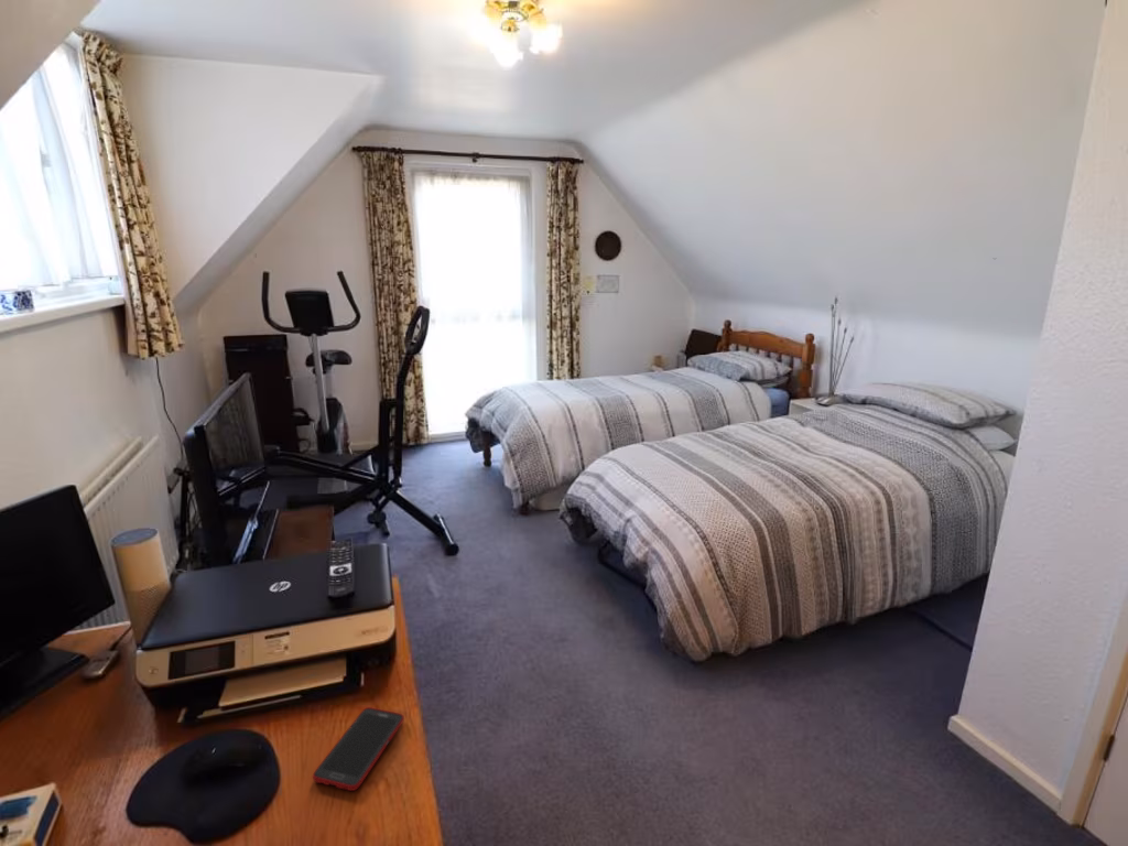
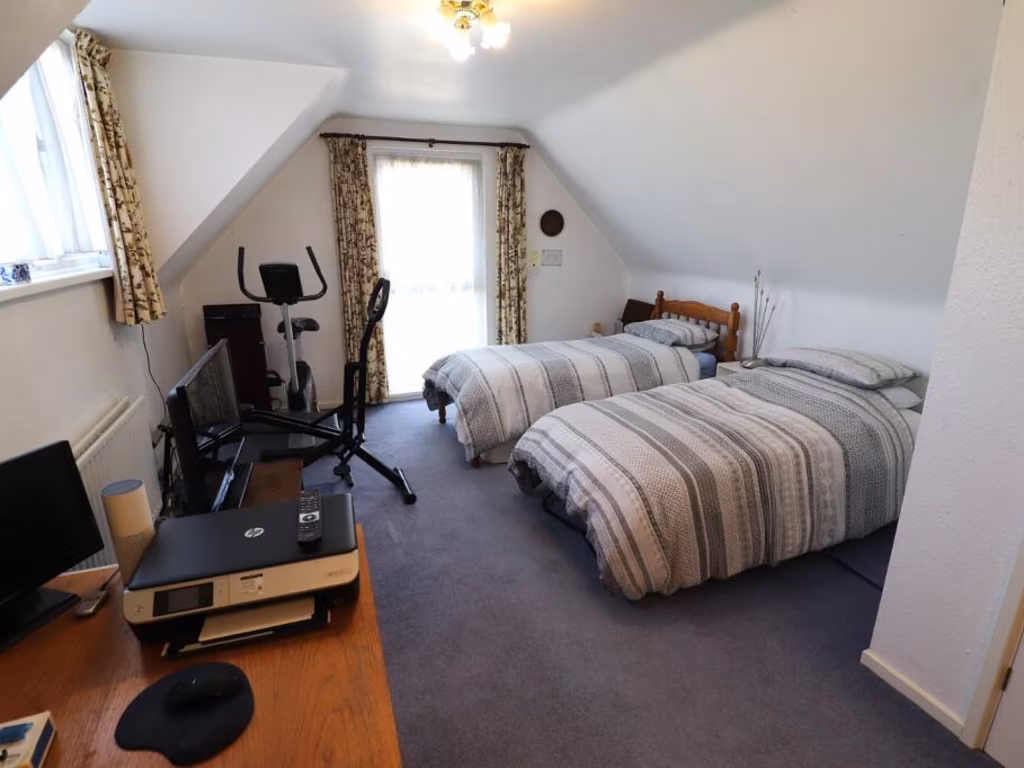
- cell phone [312,706,405,792]
